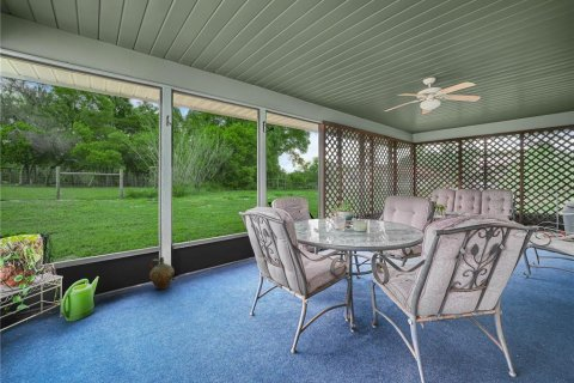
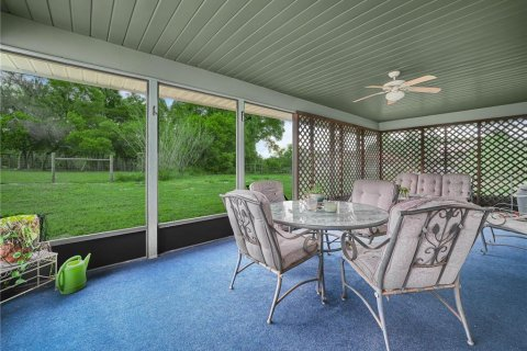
- ceramic jug [148,256,176,291]
